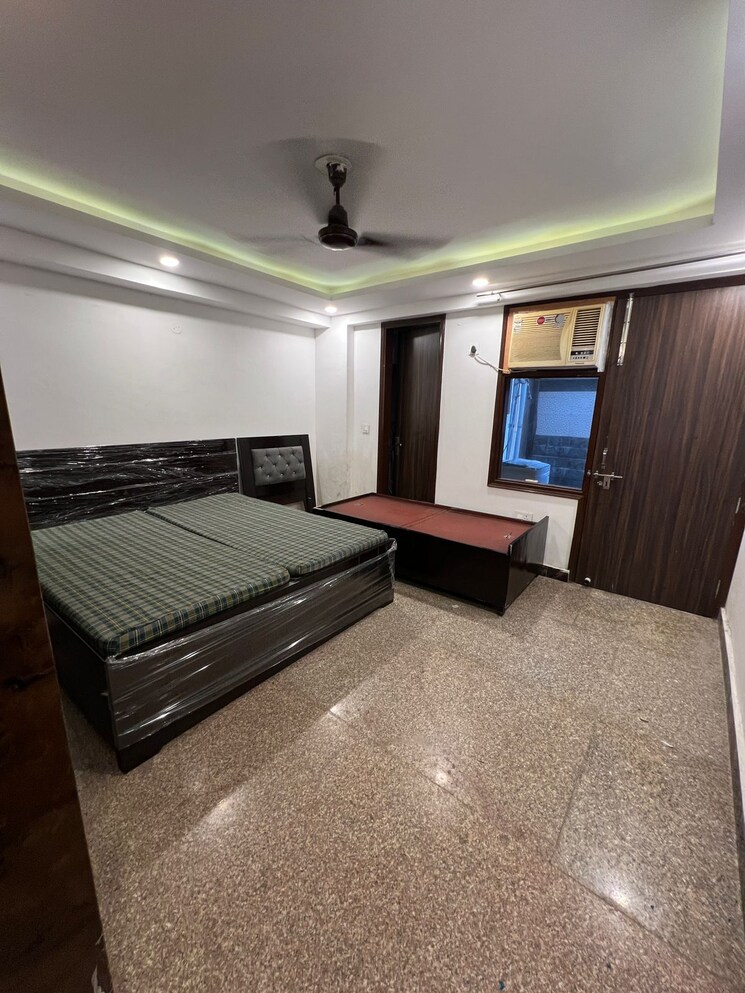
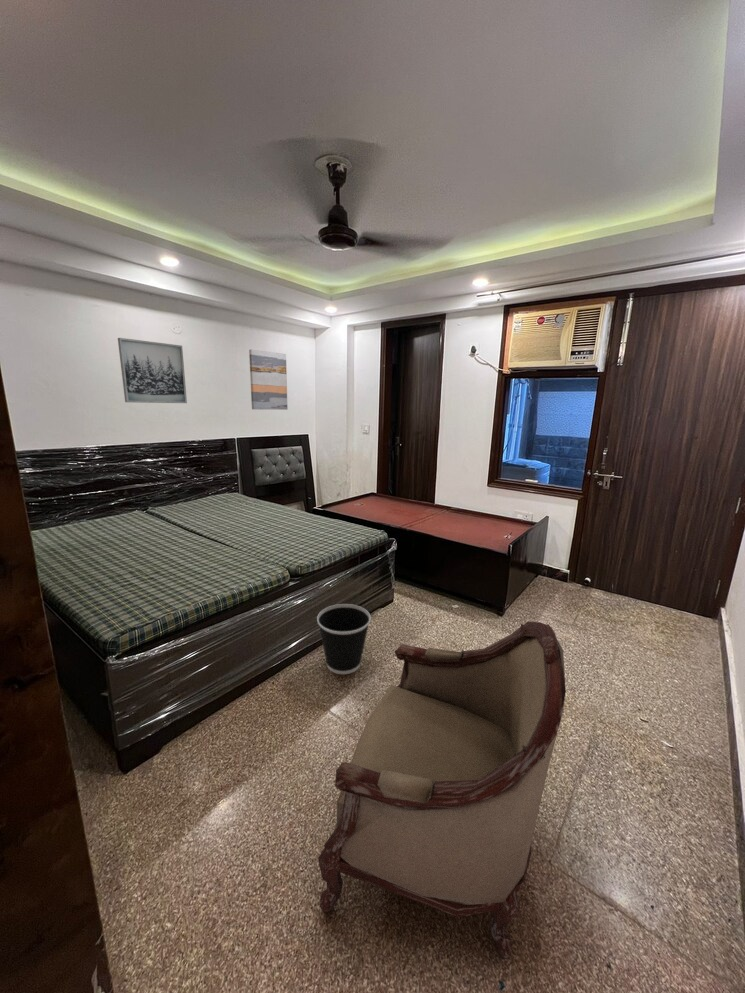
+ wall art [117,337,188,404]
+ wall art [248,348,289,411]
+ wastebasket [316,603,372,675]
+ armchair [317,621,567,960]
